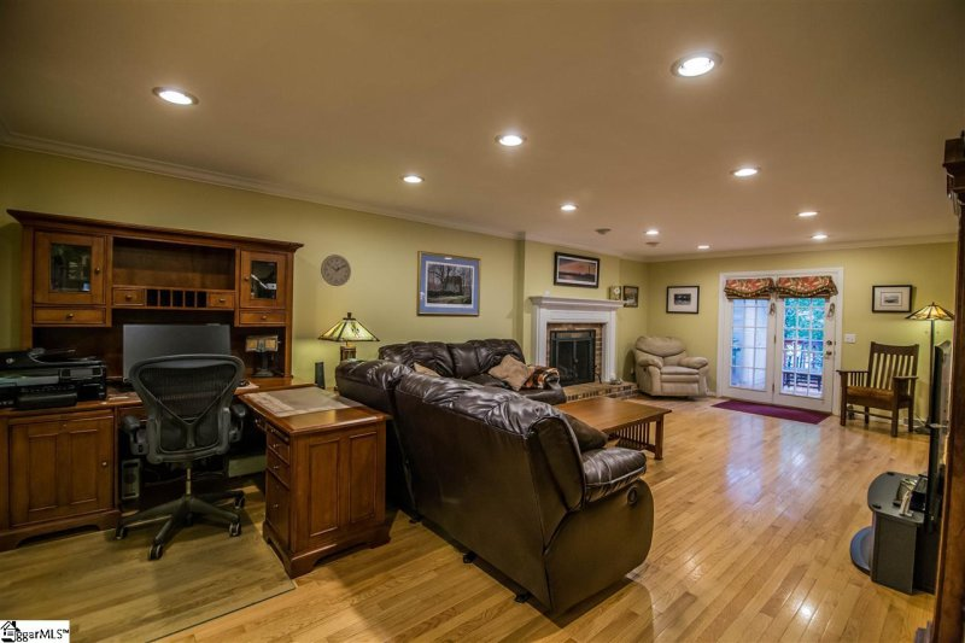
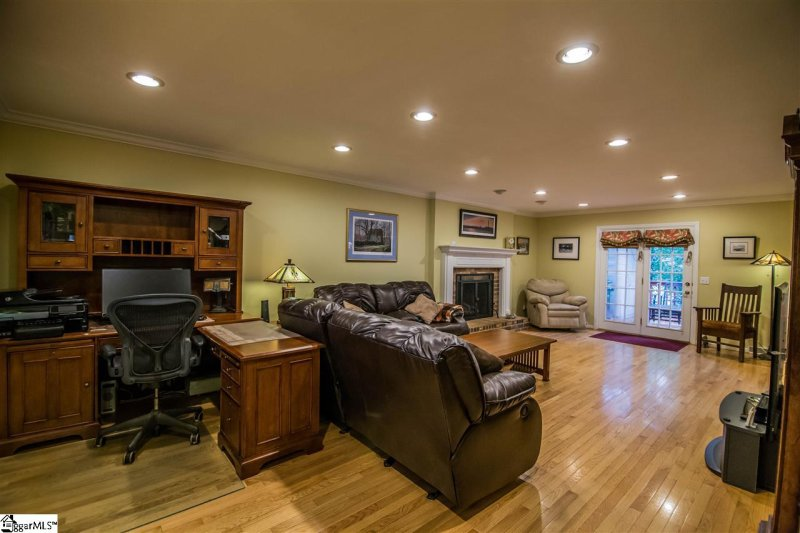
- wall clock [320,253,352,287]
